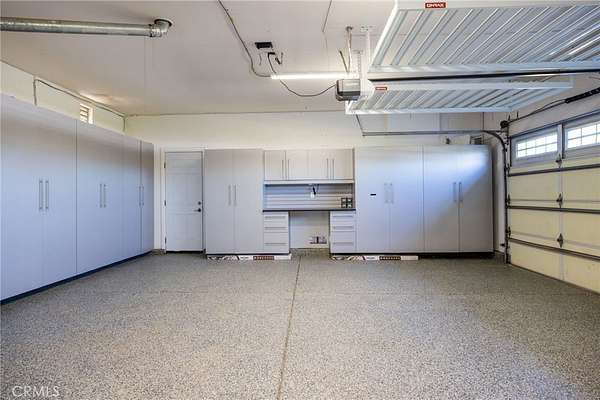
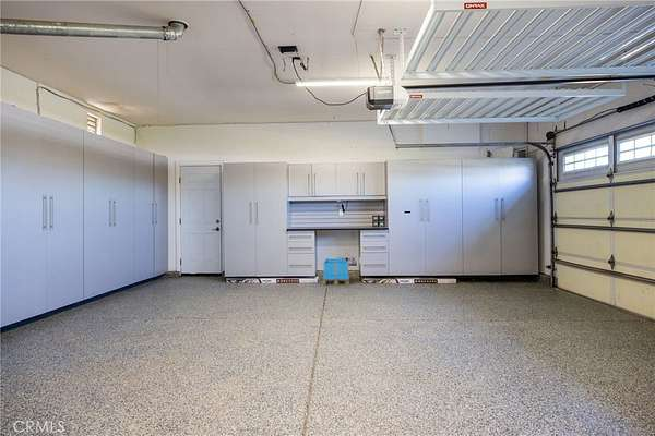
+ storage bin [321,257,350,286]
